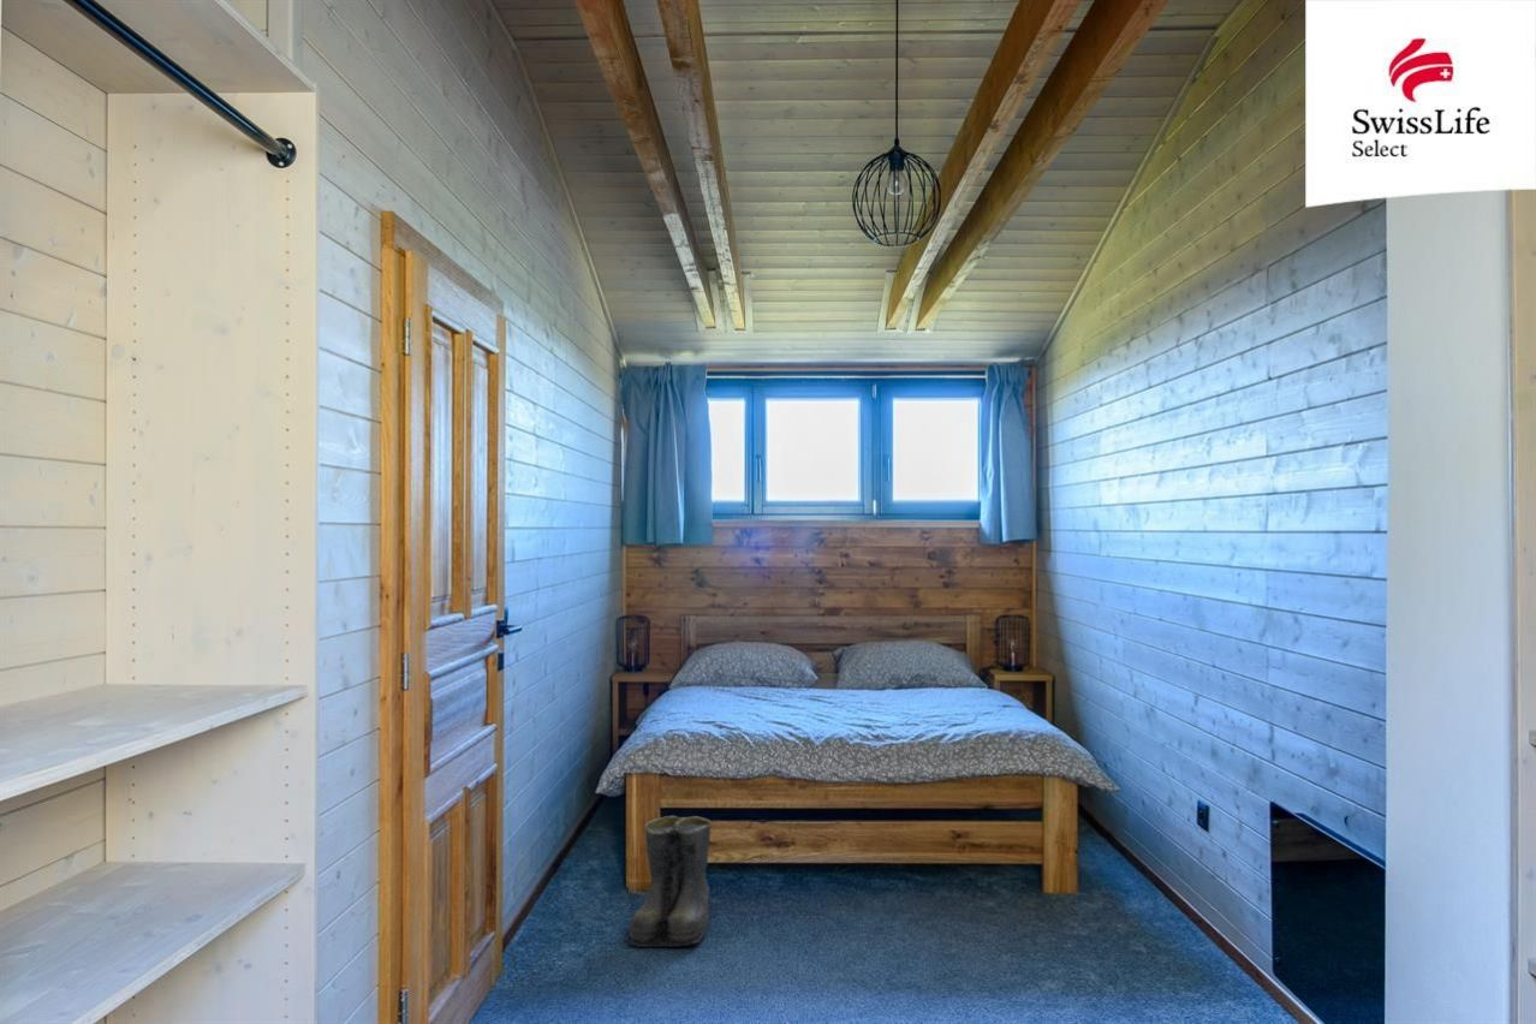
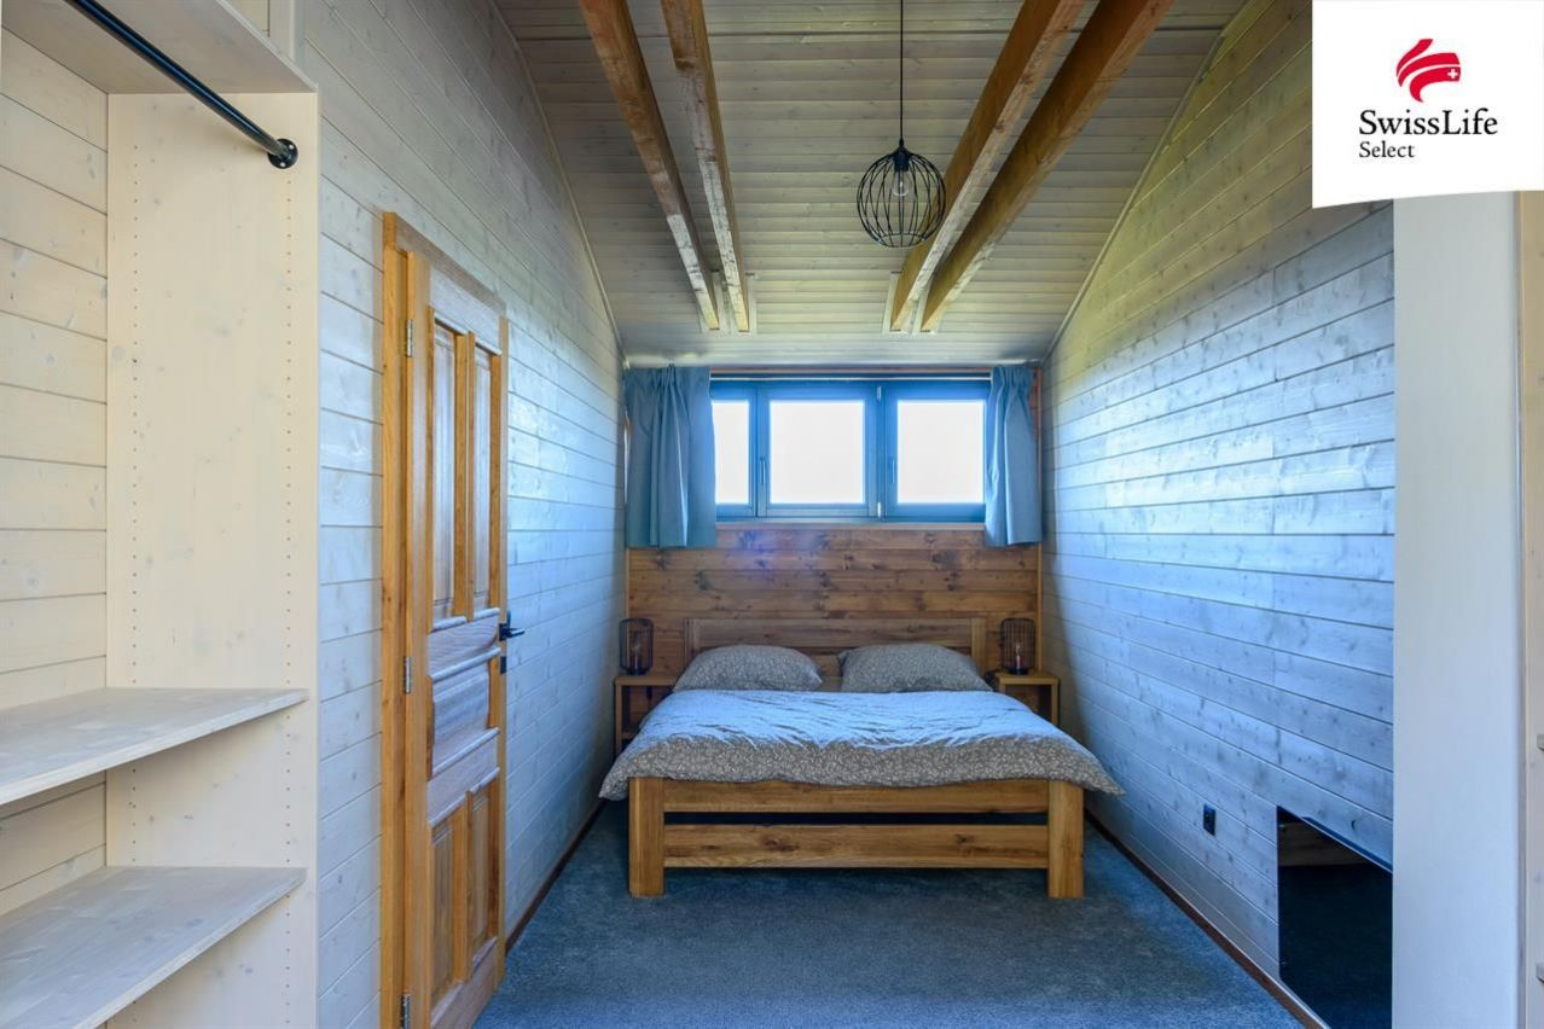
- boots [627,815,714,948]
